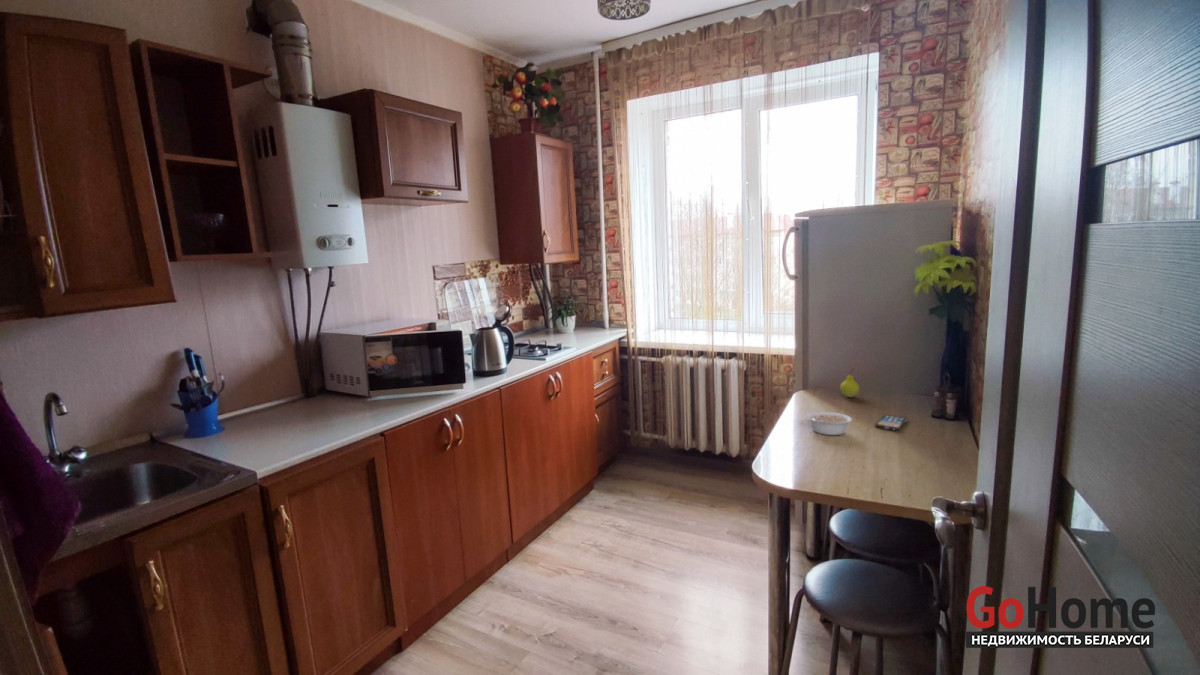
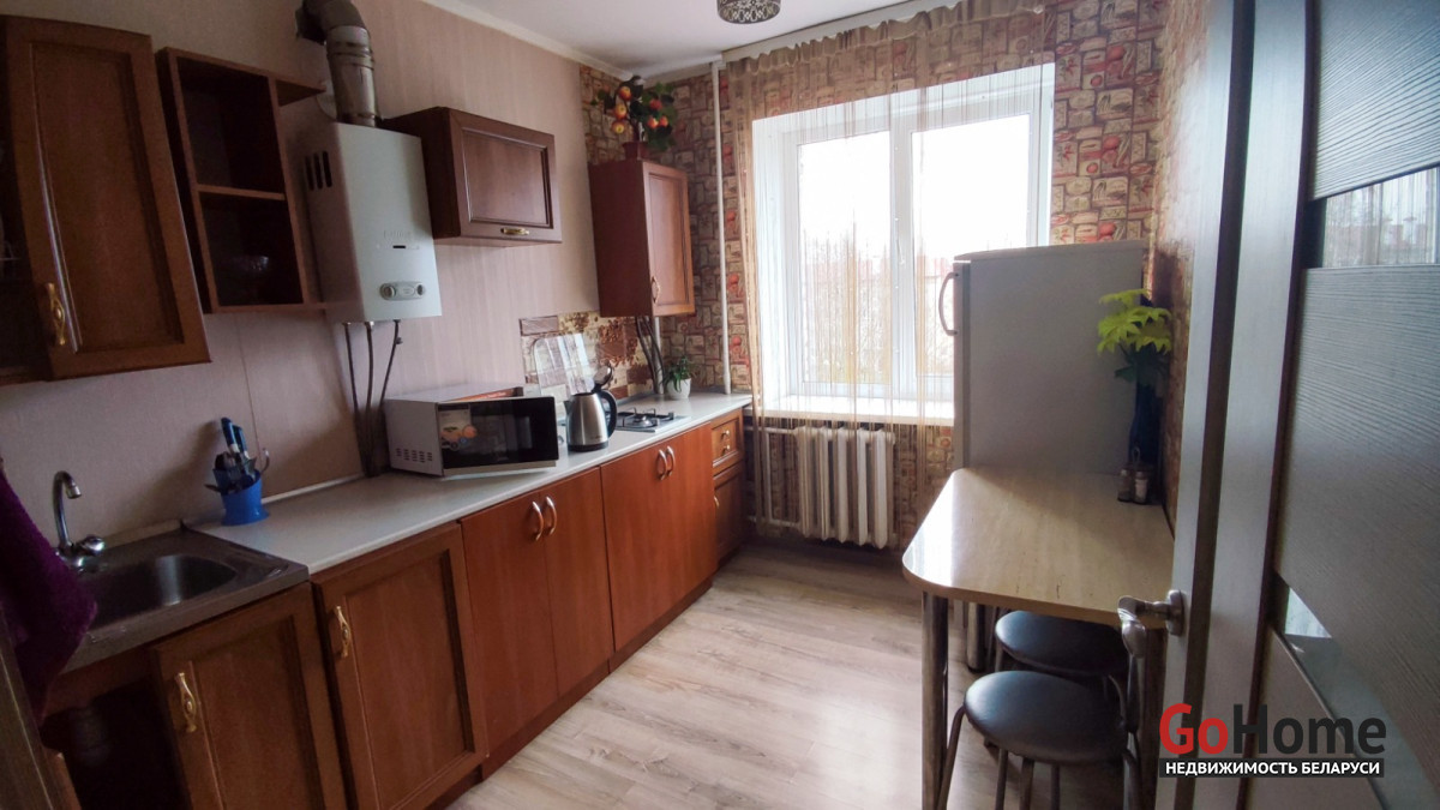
- smartphone [874,413,909,431]
- fruit [839,368,860,398]
- legume [806,411,856,436]
